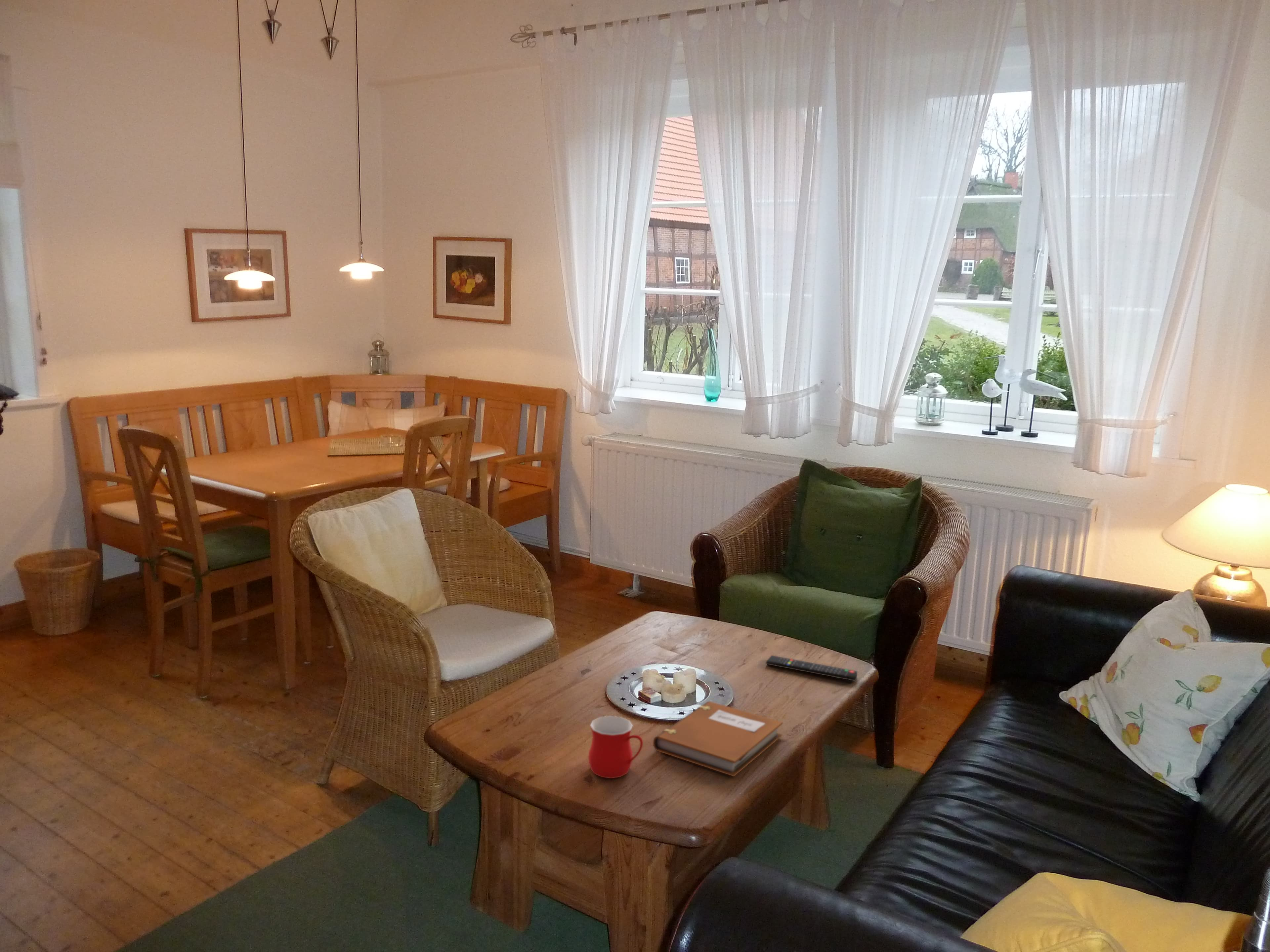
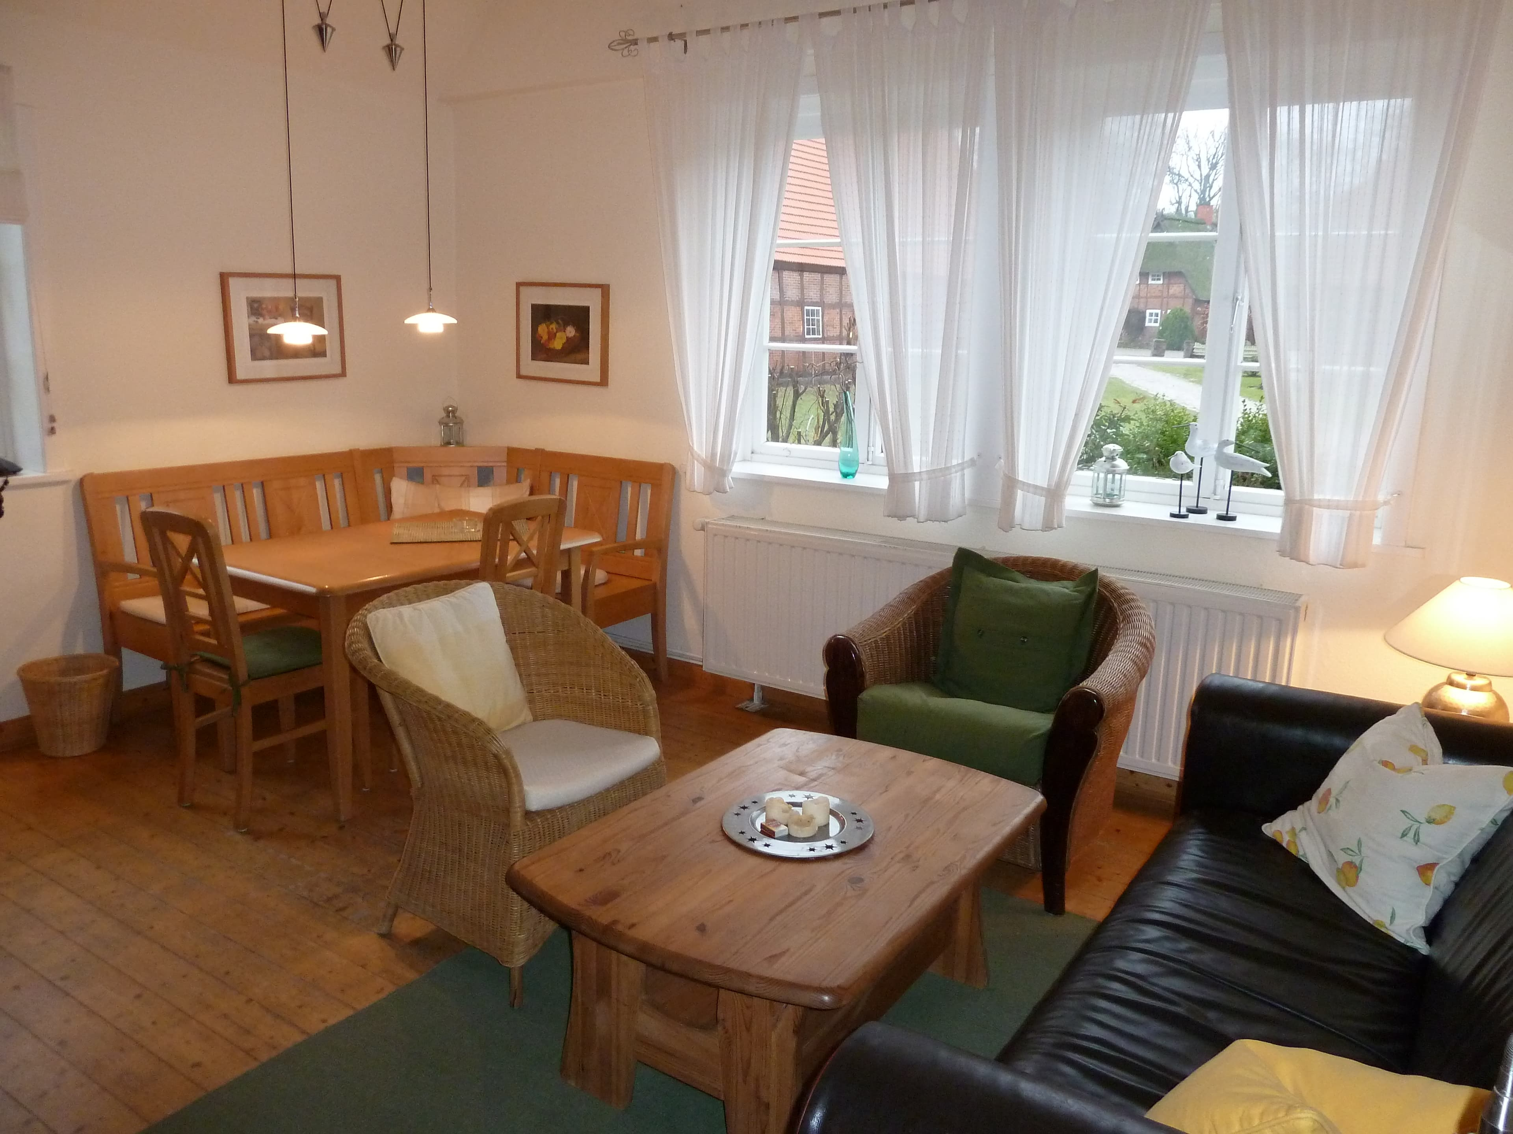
- mug [588,716,643,779]
- remote control [766,655,858,681]
- notebook [653,701,783,777]
